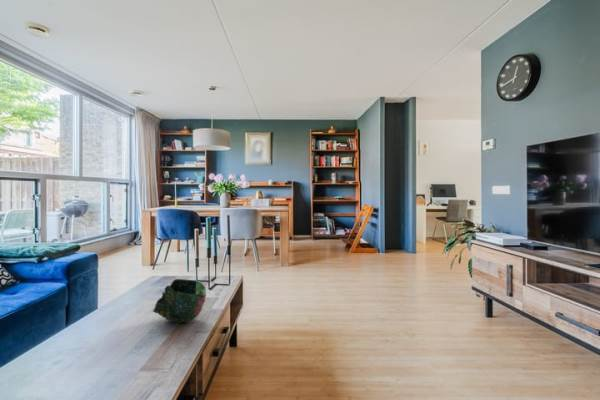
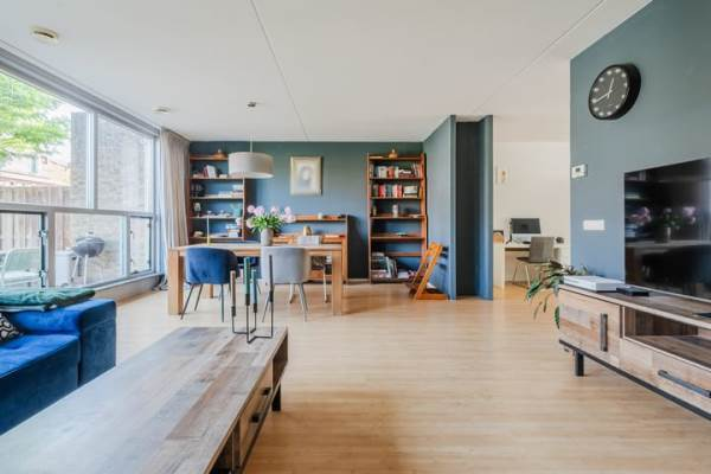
- decorative bowl [152,278,207,324]
